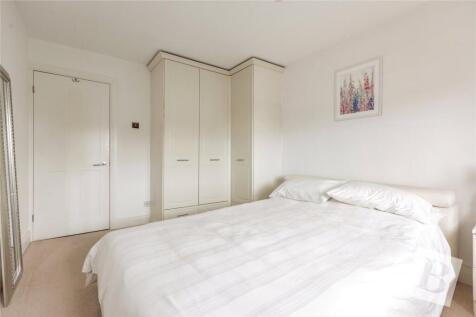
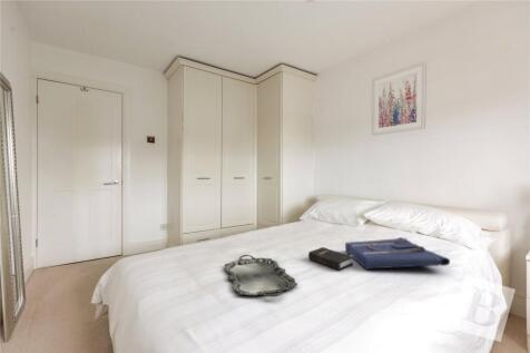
+ serving tray [224,254,298,297]
+ hardback book [307,246,354,272]
+ tote bag [344,236,451,271]
